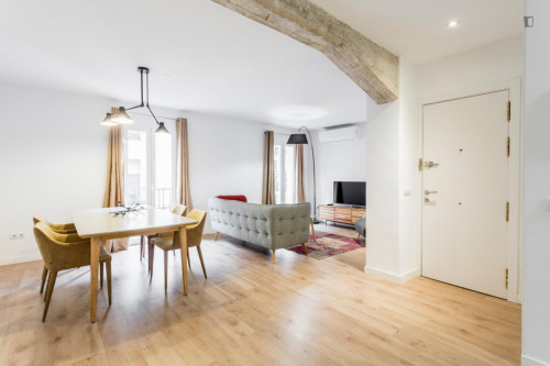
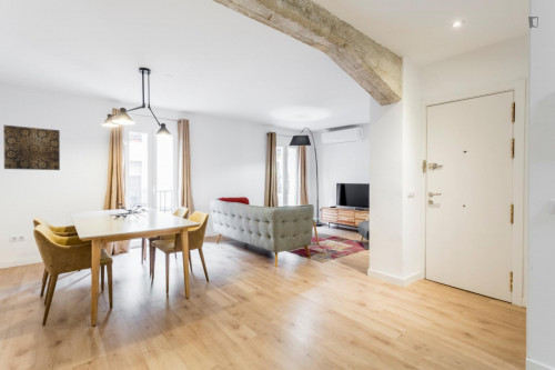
+ wall art [2,123,61,171]
